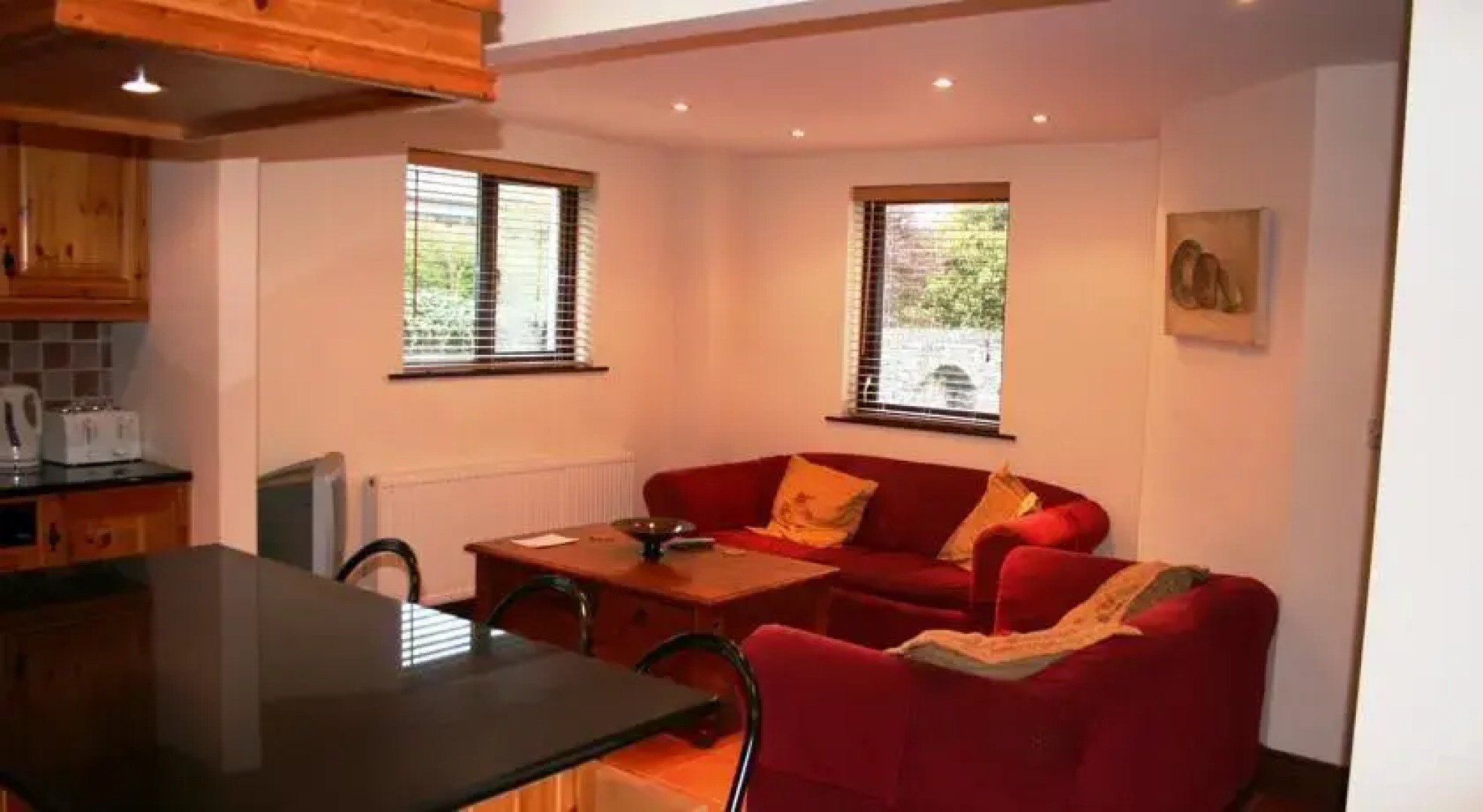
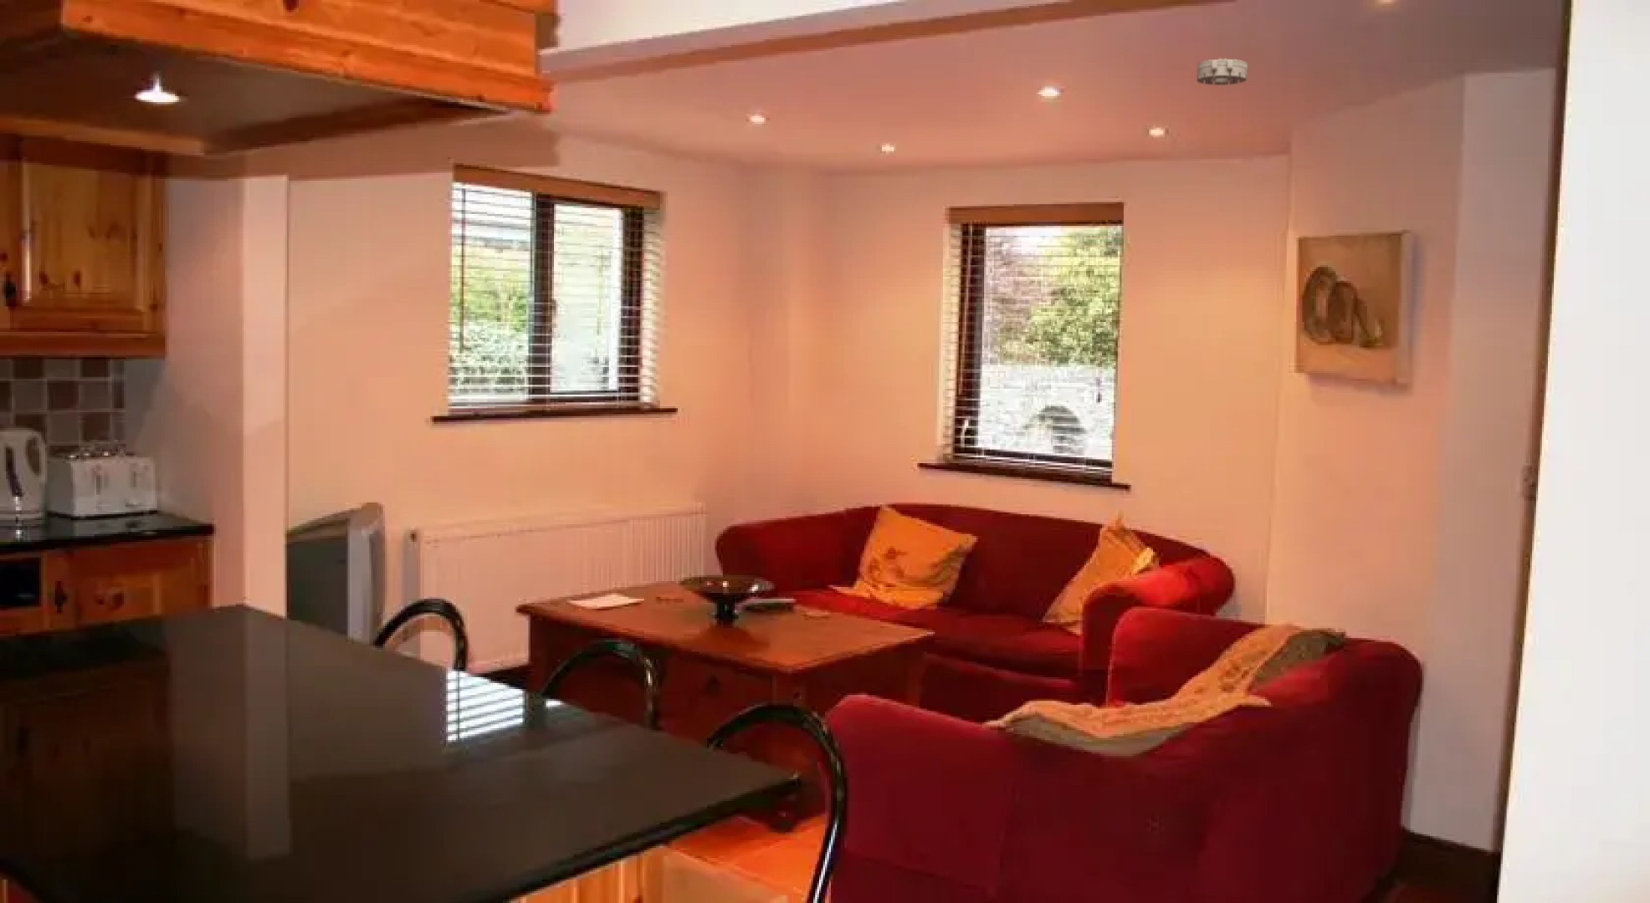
+ smoke detector [1196,58,1248,86]
